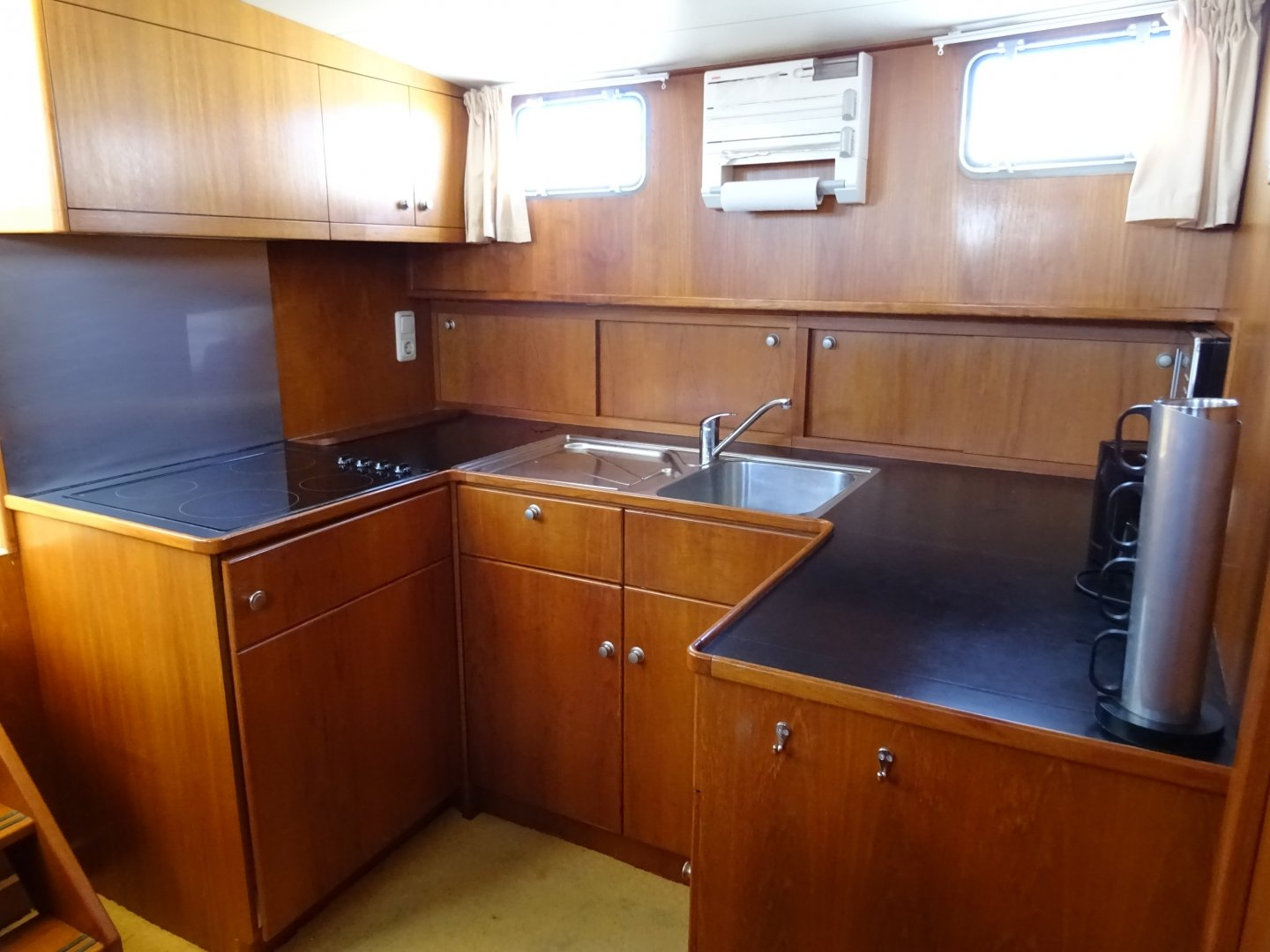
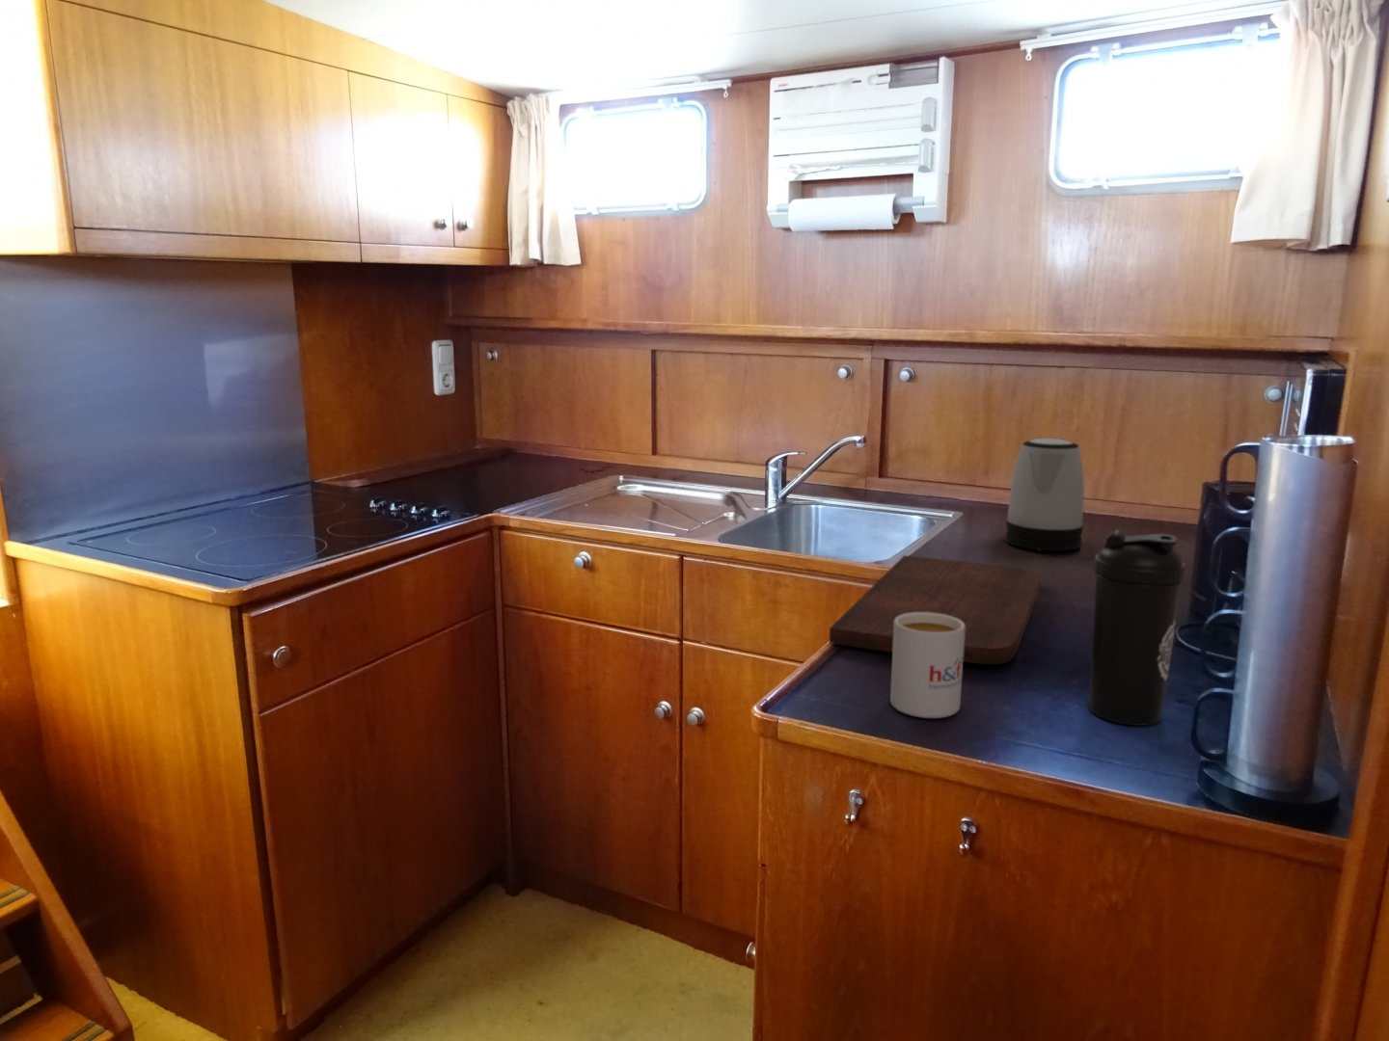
+ water bottle [1088,529,1187,727]
+ kettle [1004,436,1085,551]
+ mug [889,612,965,720]
+ cutting board [829,554,1042,665]
